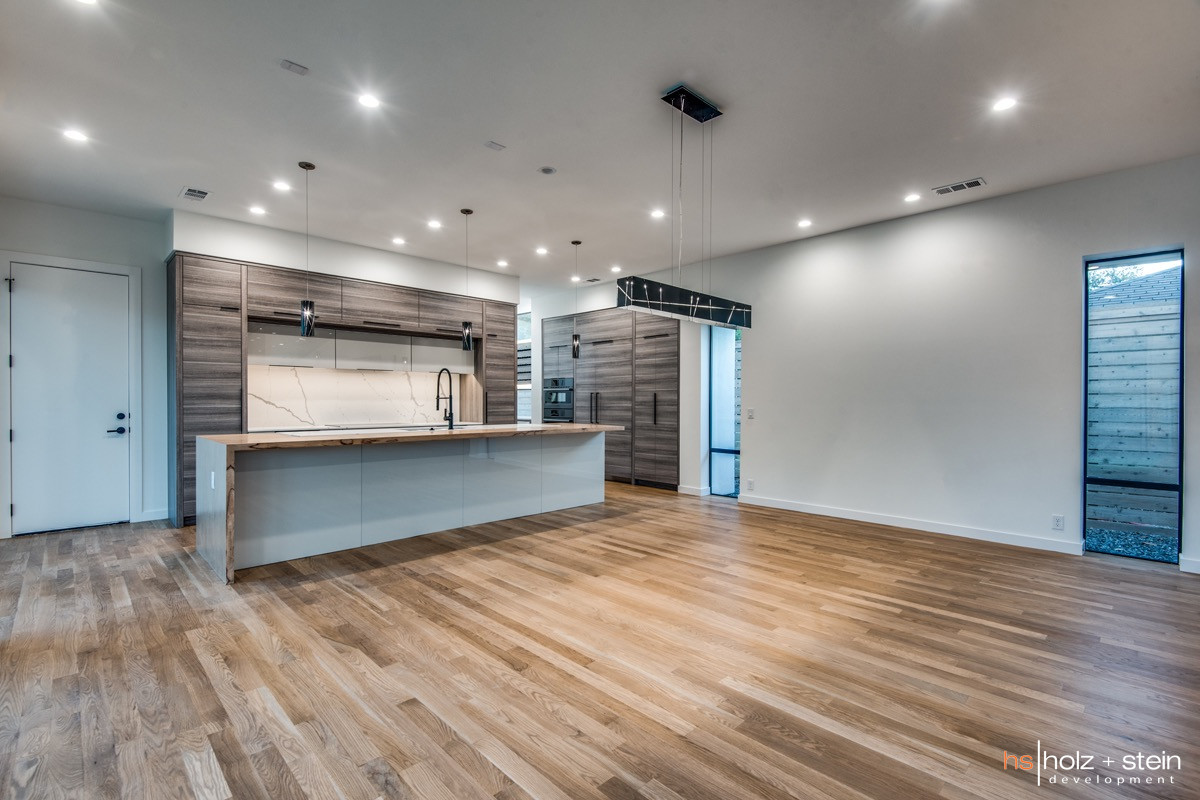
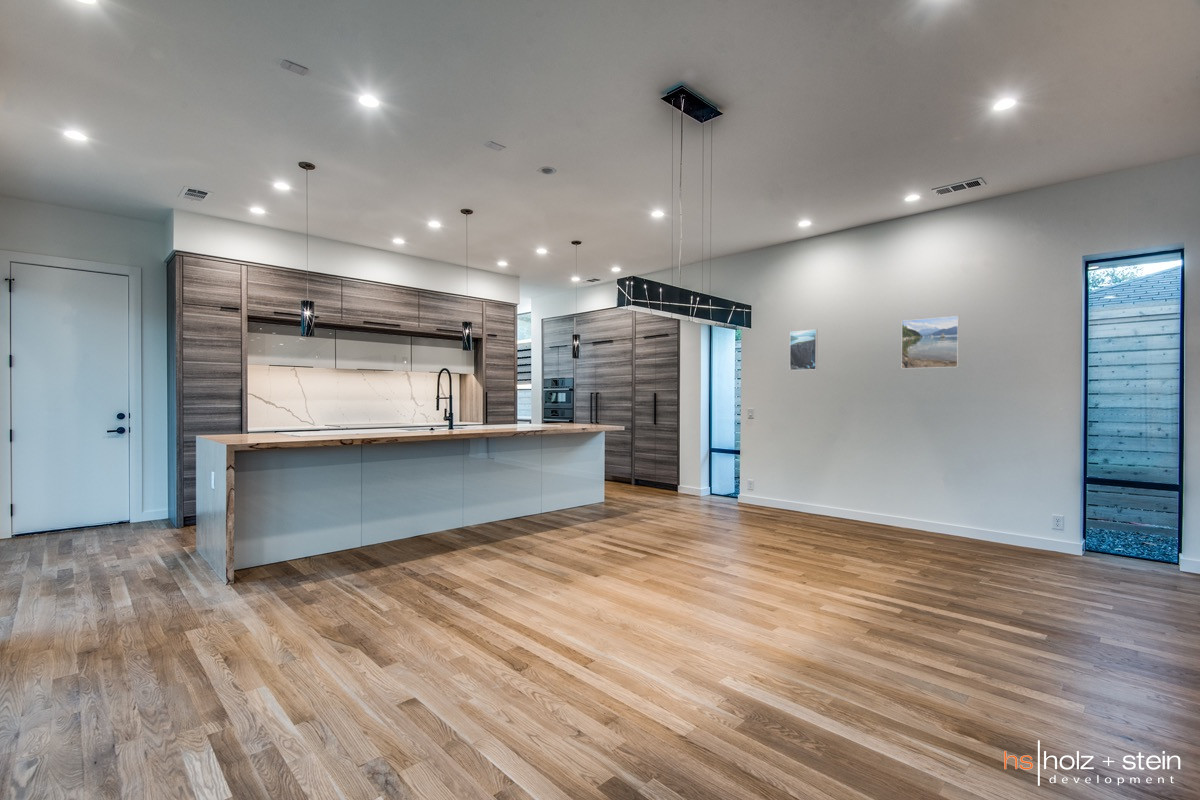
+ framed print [789,328,818,371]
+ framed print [900,315,960,370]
